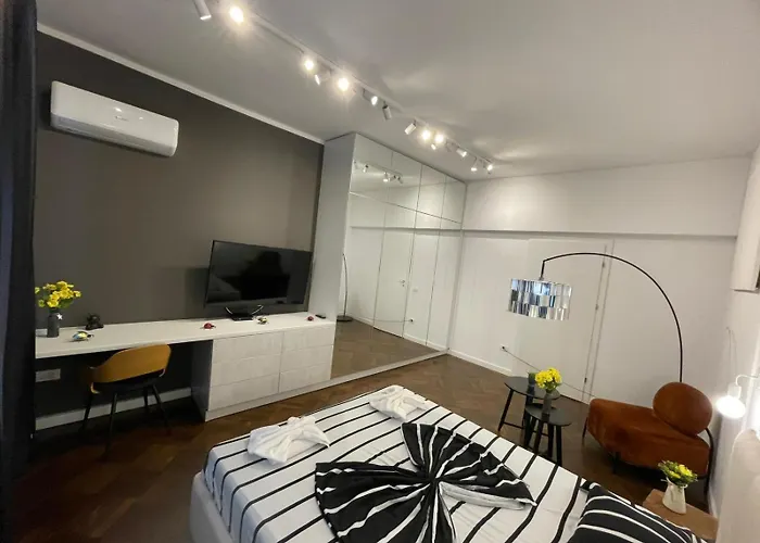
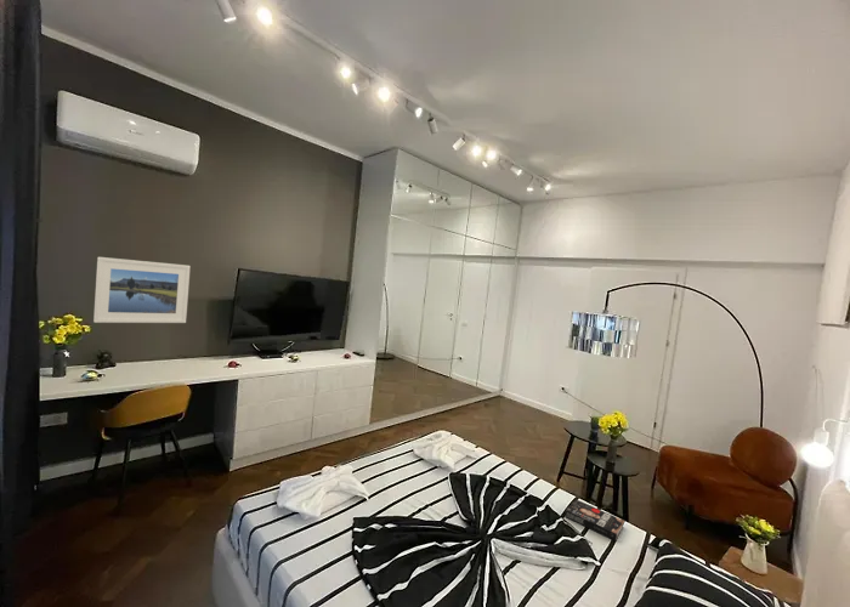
+ book [563,498,625,541]
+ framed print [92,256,192,324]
